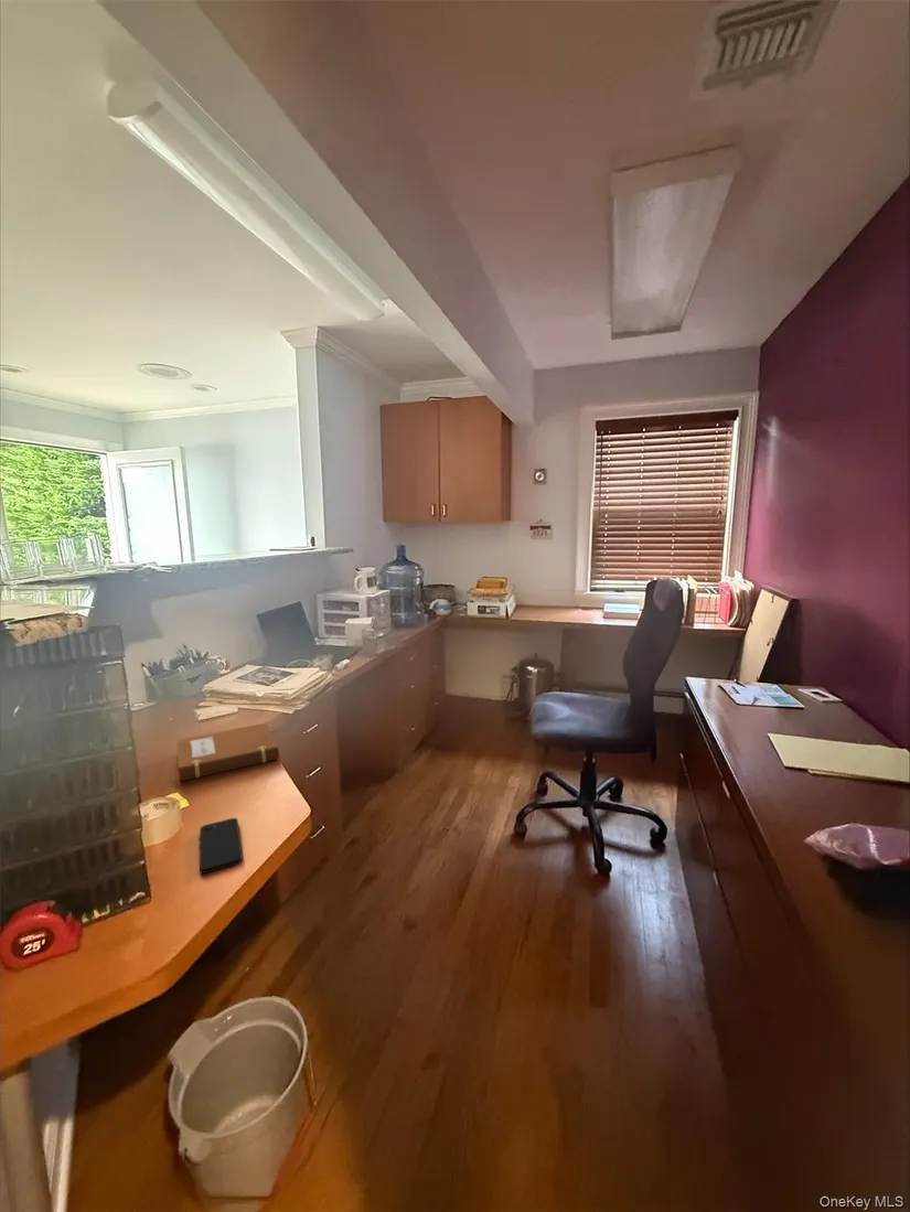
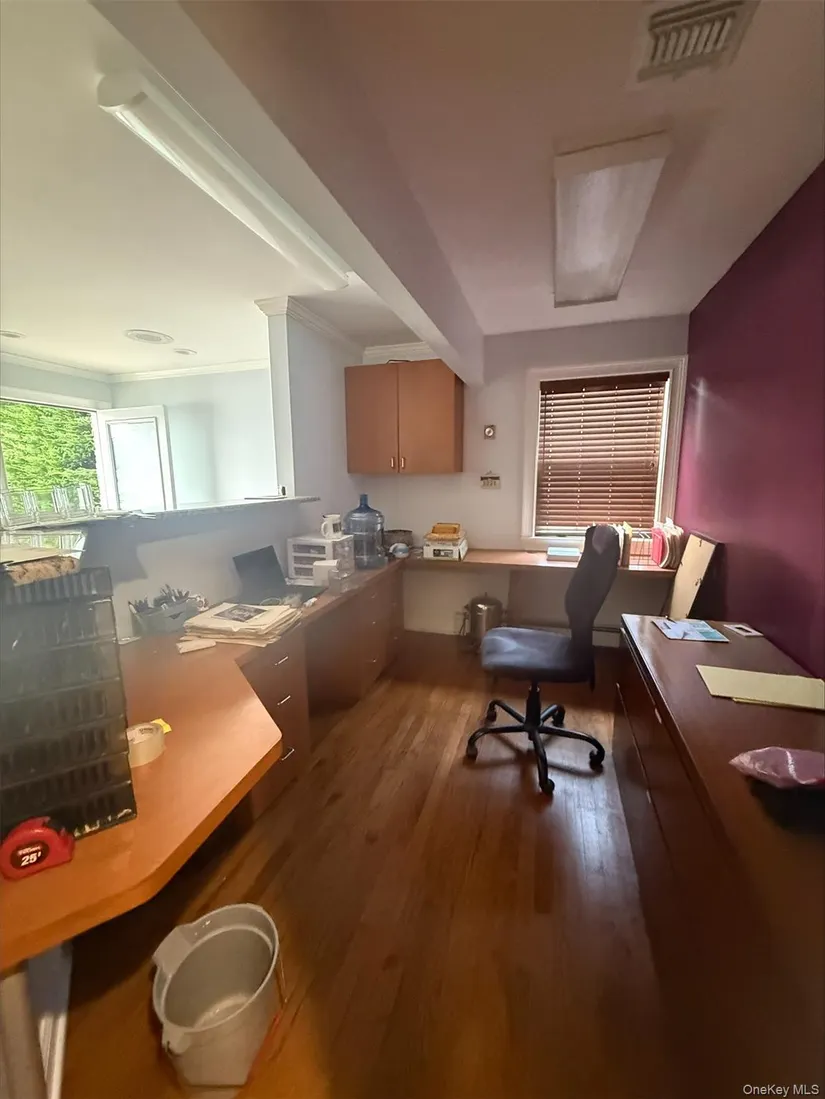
- notebook [172,722,280,782]
- smartphone [199,817,244,875]
